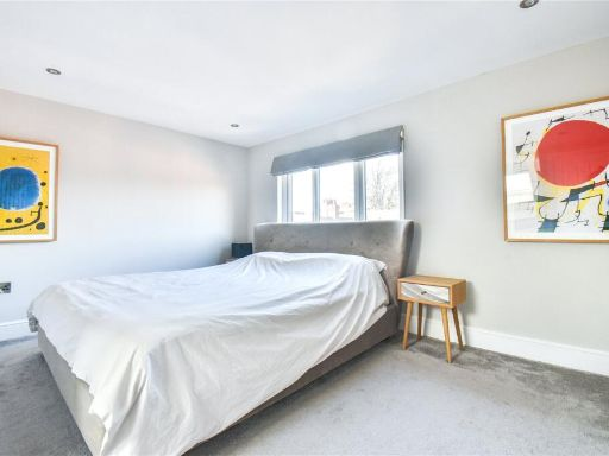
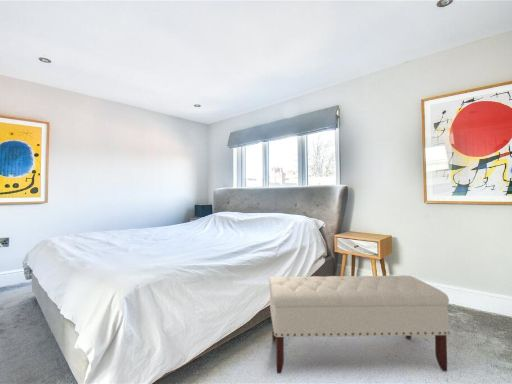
+ bench [268,274,450,374]
